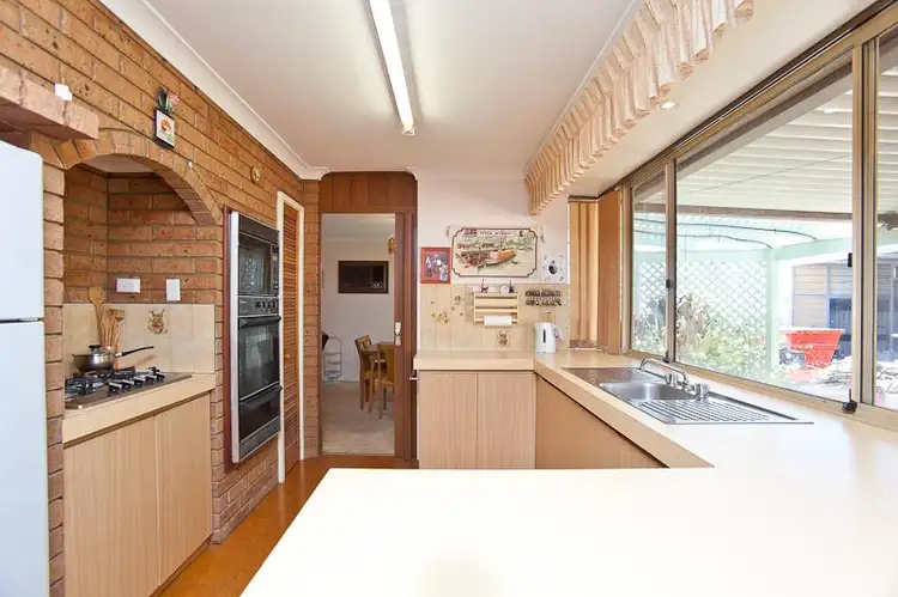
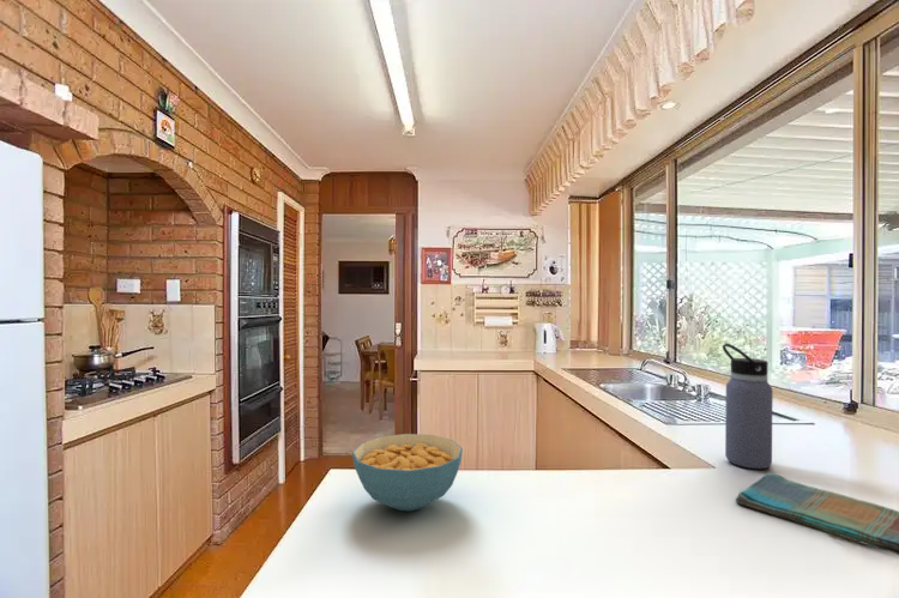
+ water bottle [722,343,773,470]
+ dish towel [734,471,899,556]
+ cereal bowl [351,433,464,512]
